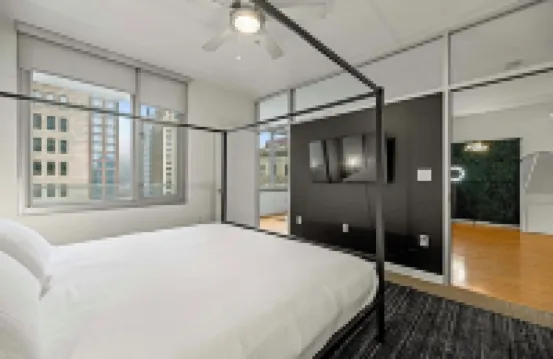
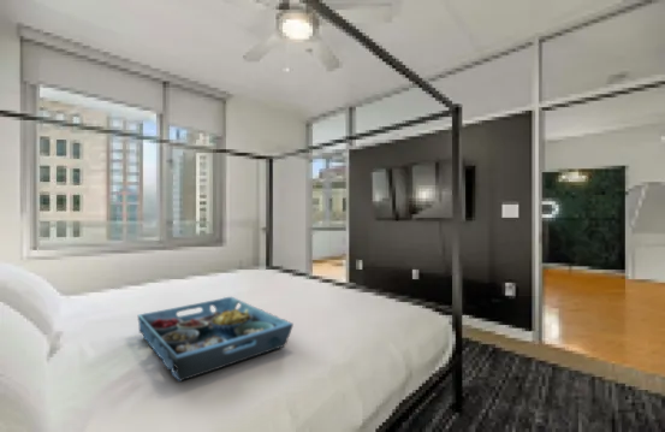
+ serving tray [137,296,295,383]
